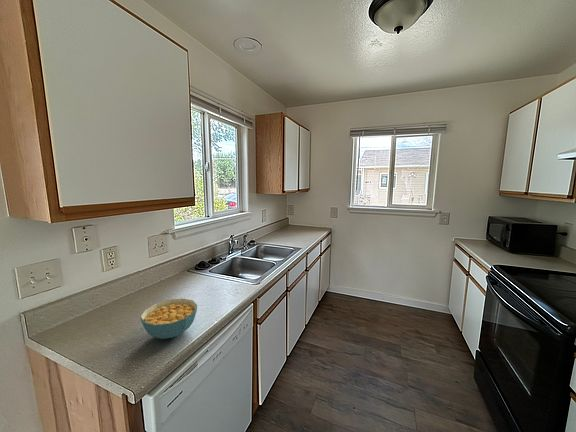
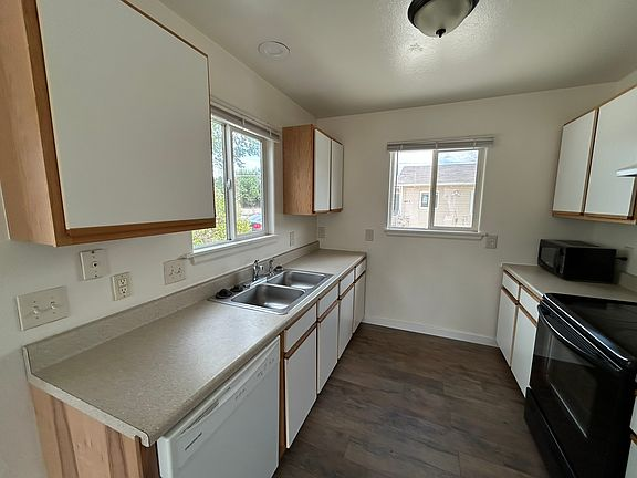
- cereal bowl [139,297,198,340]
